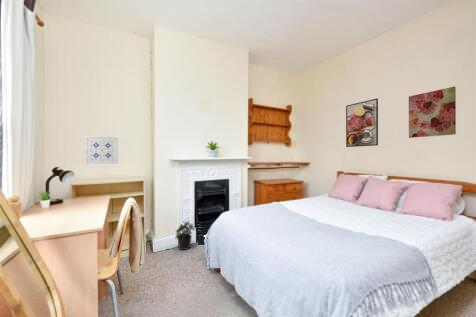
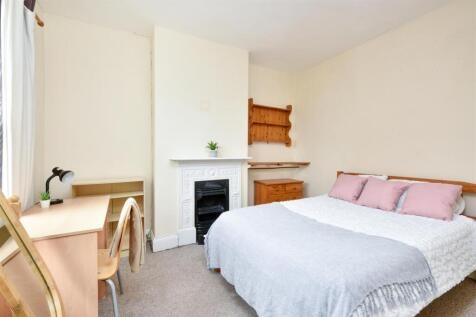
- wall art [408,85,457,139]
- potted plant [174,220,199,251]
- wall art [84,135,119,165]
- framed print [345,97,379,148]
